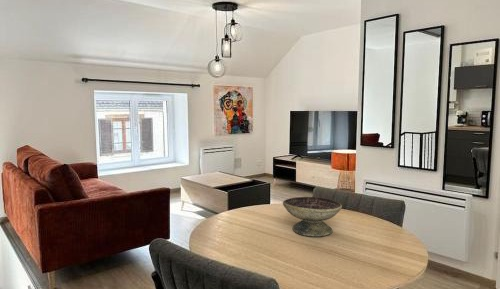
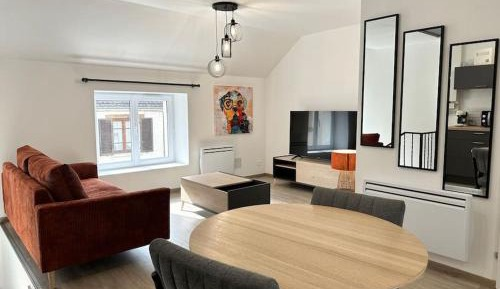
- decorative bowl [282,196,343,238]
